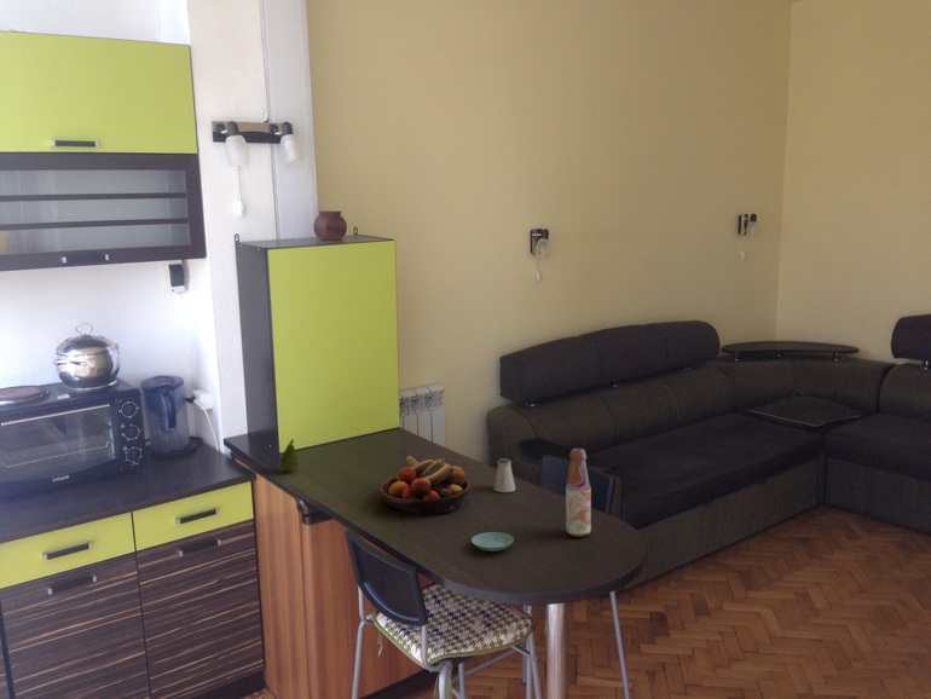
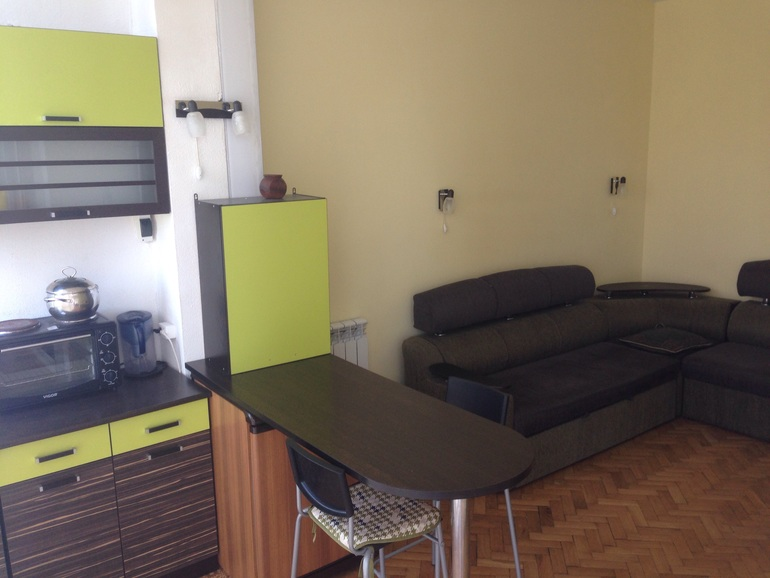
- saucer [470,531,515,553]
- fruit [278,439,300,473]
- fruit bowl [378,455,472,515]
- bottle [565,447,592,538]
- saltshaker [493,457,516,493]
